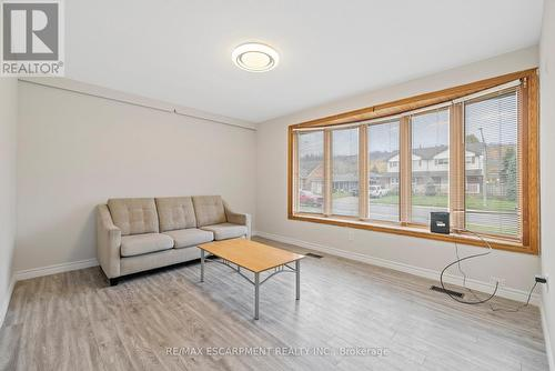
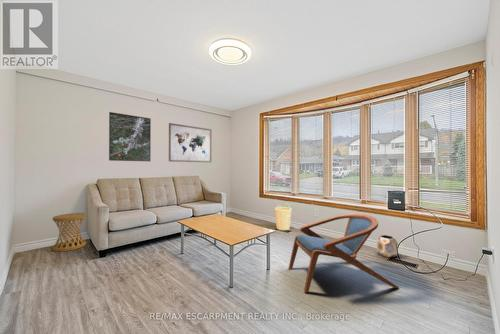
+ planter [376,234,398,258]
+ basket [274,203,293,231]
+ wall art [168,122,213,163]
+ side table [51,212,87,253]
+ armchair [287,213,400,293]
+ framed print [108,111,152,162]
